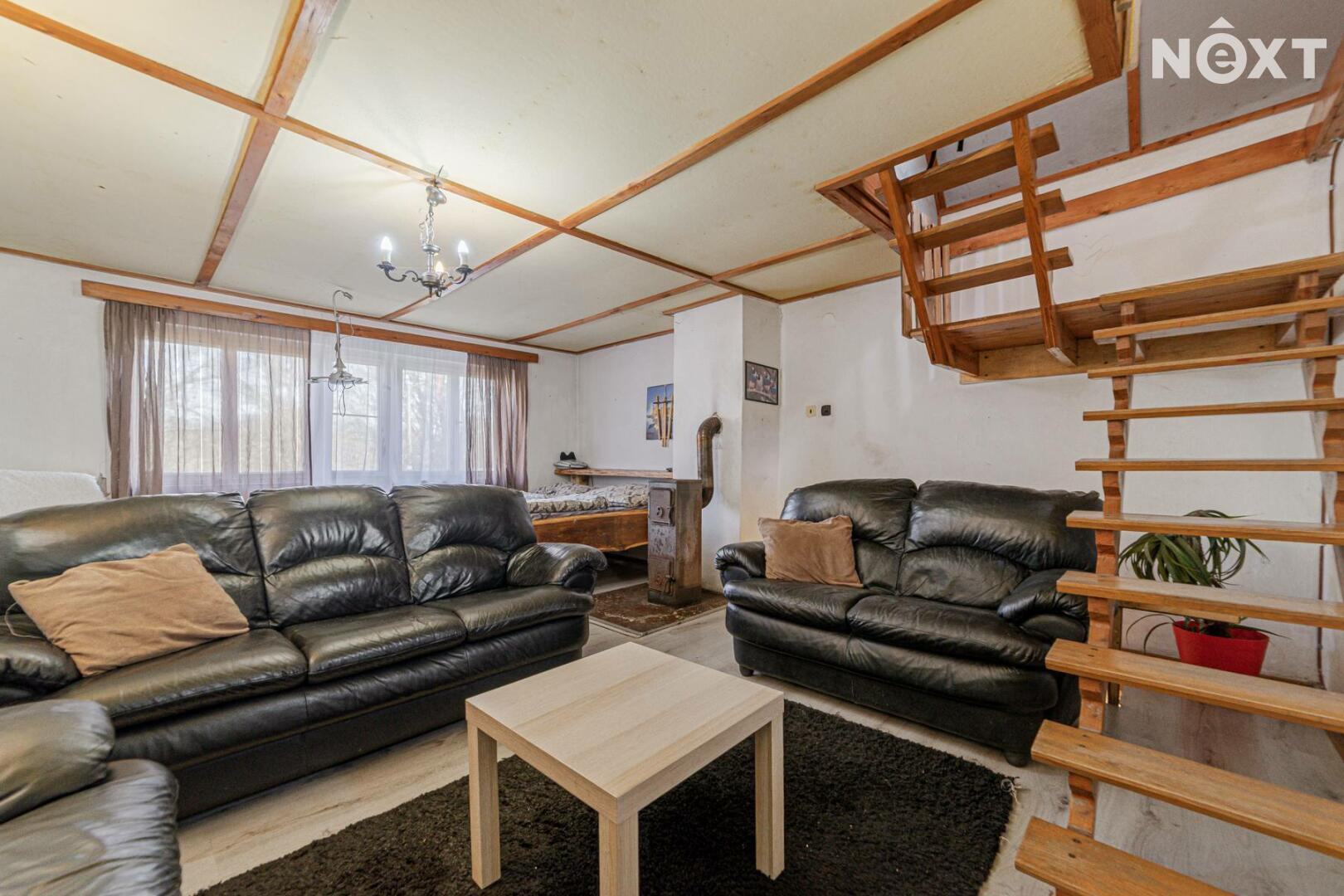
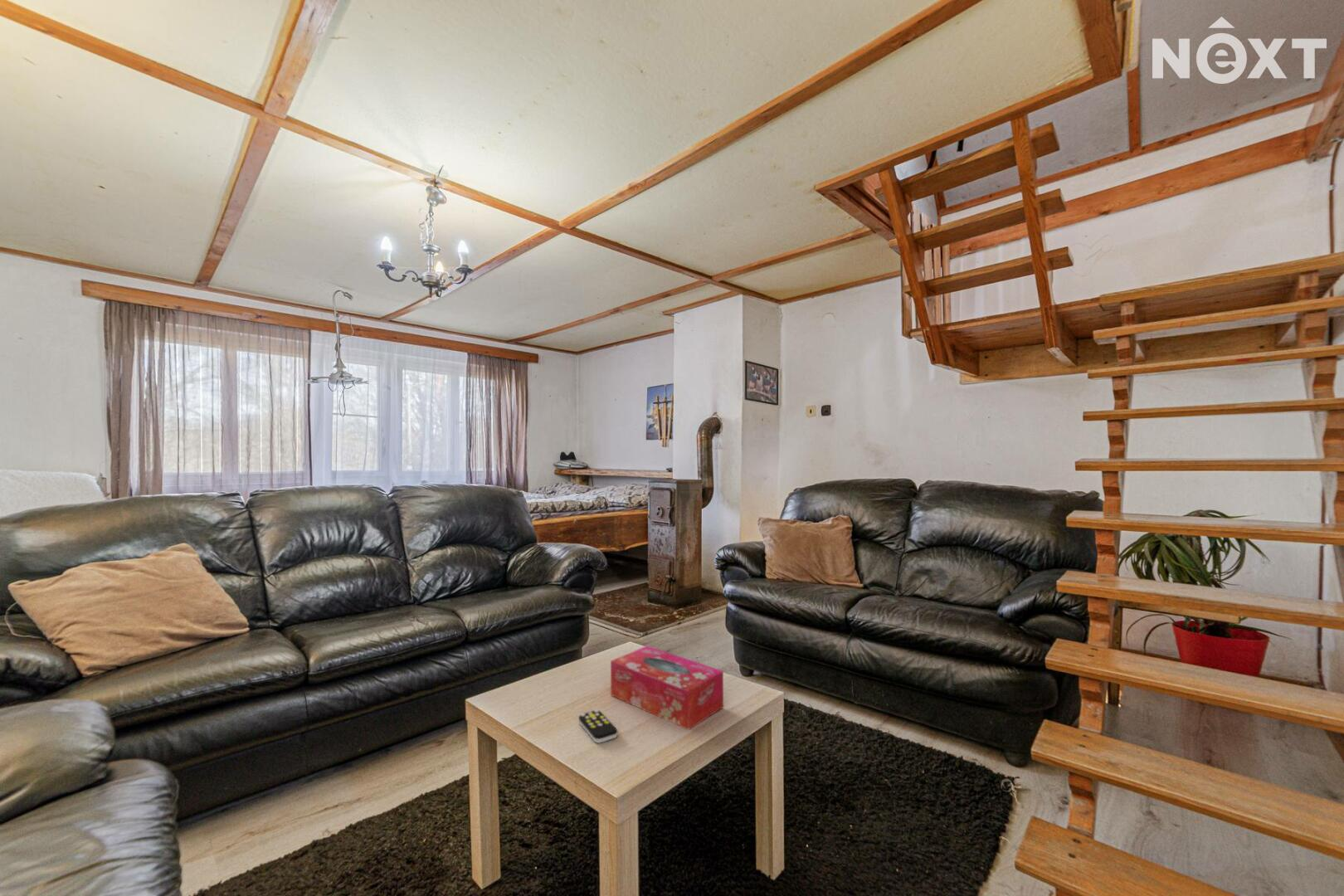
+ tissue box [610,645,724,731]
+ remote control [578,709,618,743]
